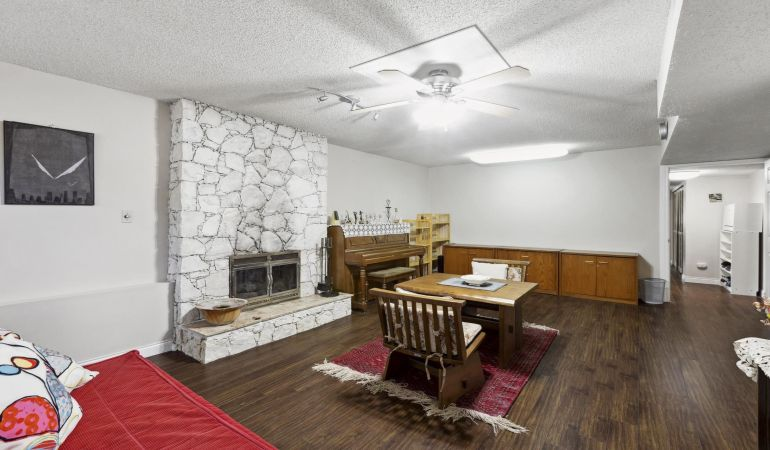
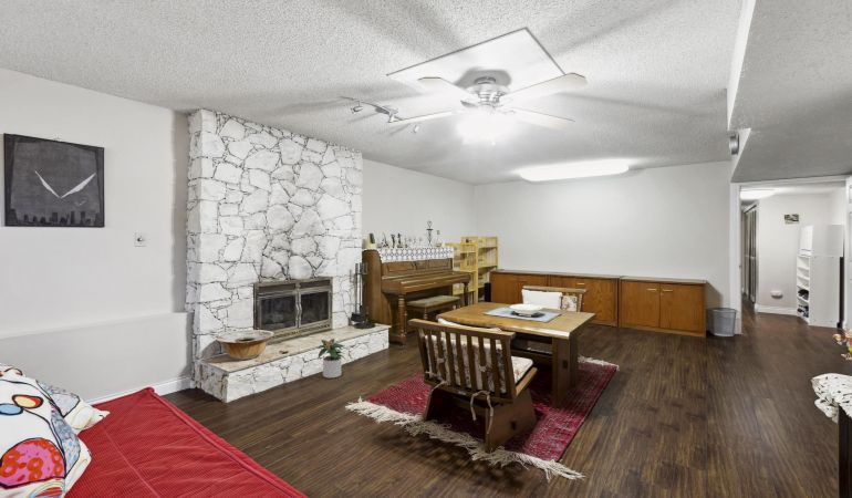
+ potted plant [316,338,349,380]
